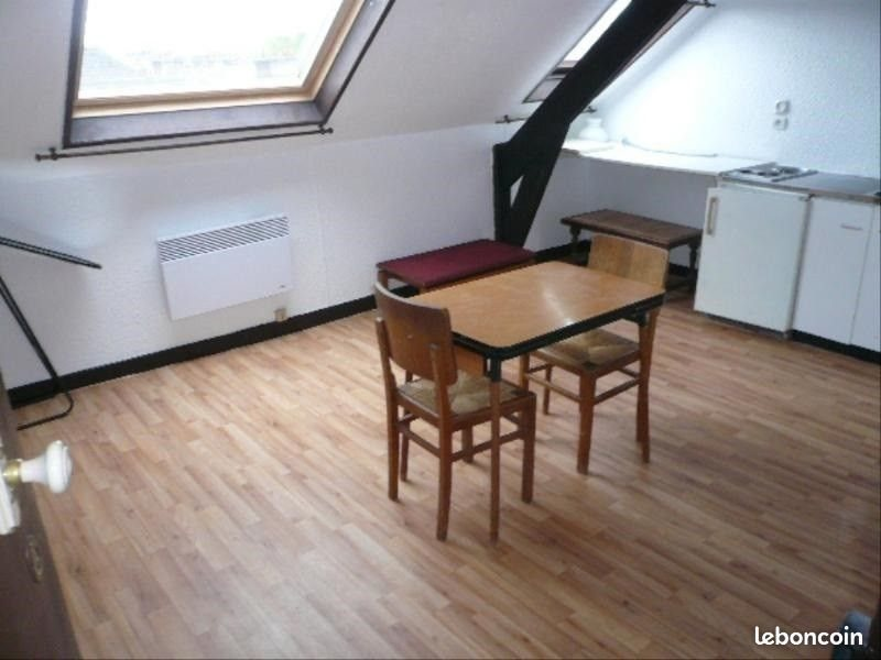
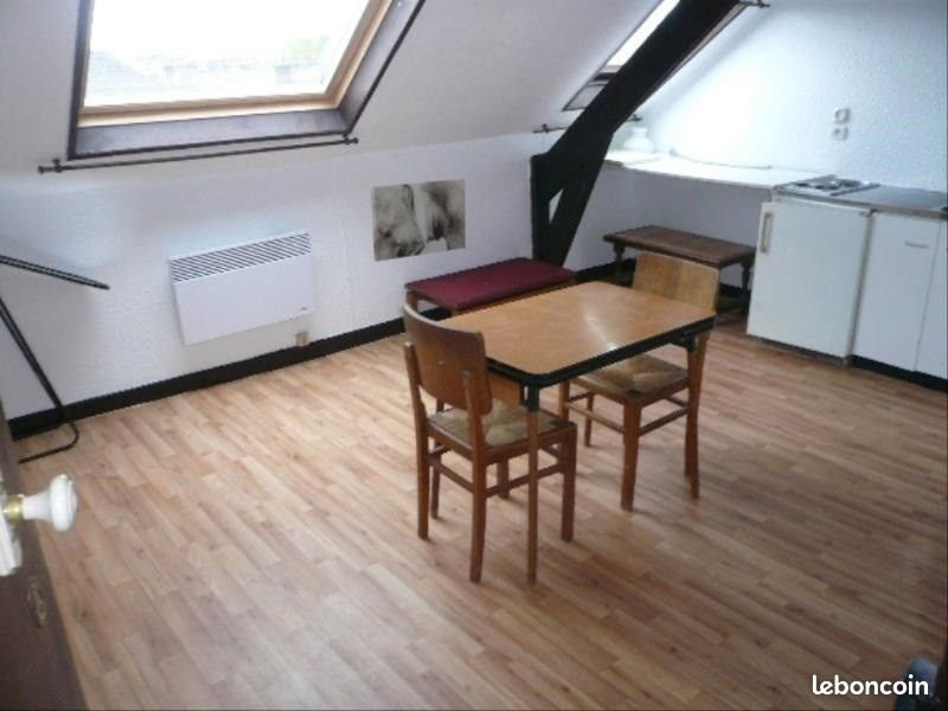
+ wall art [370,178,467,263]
